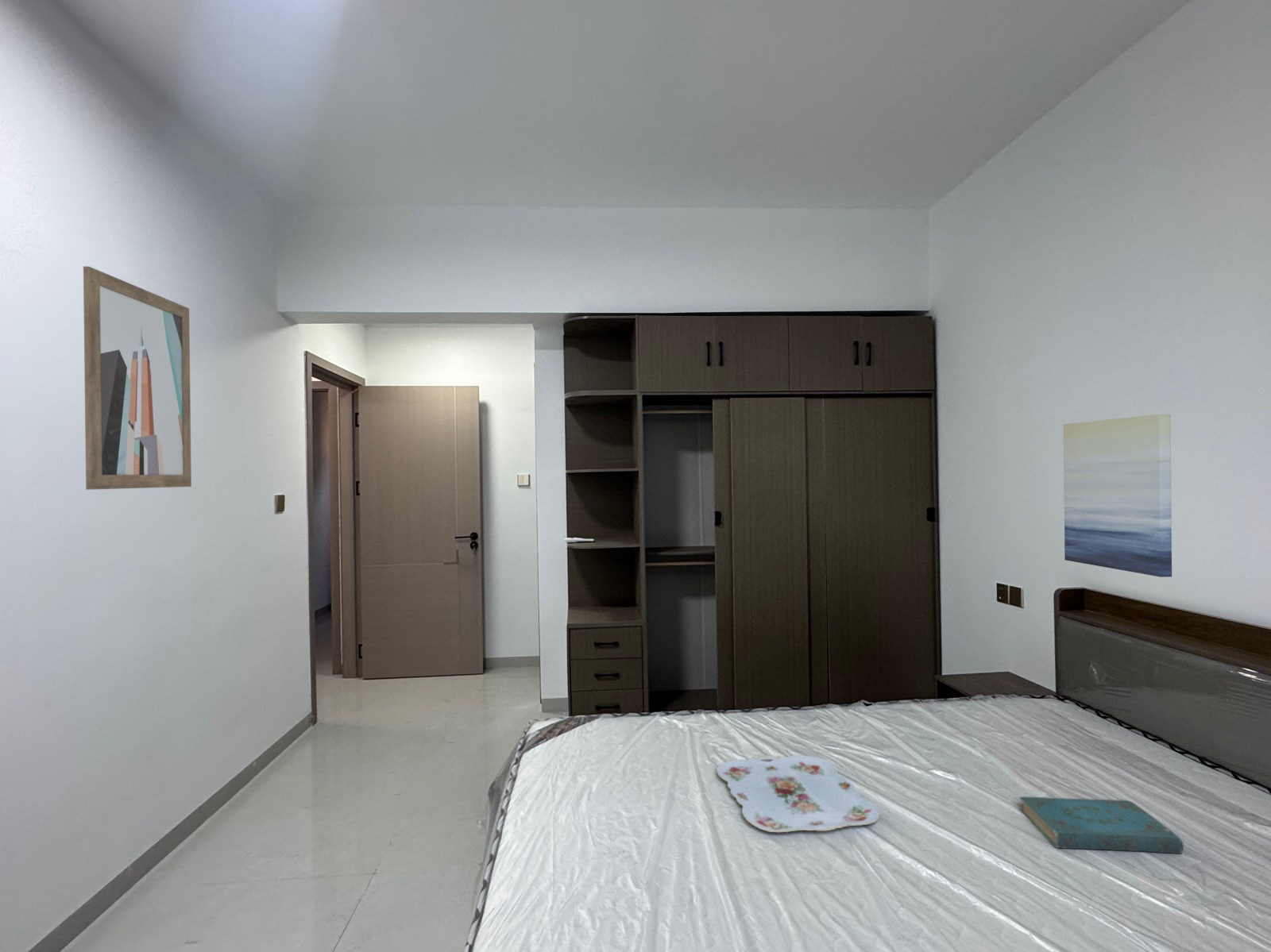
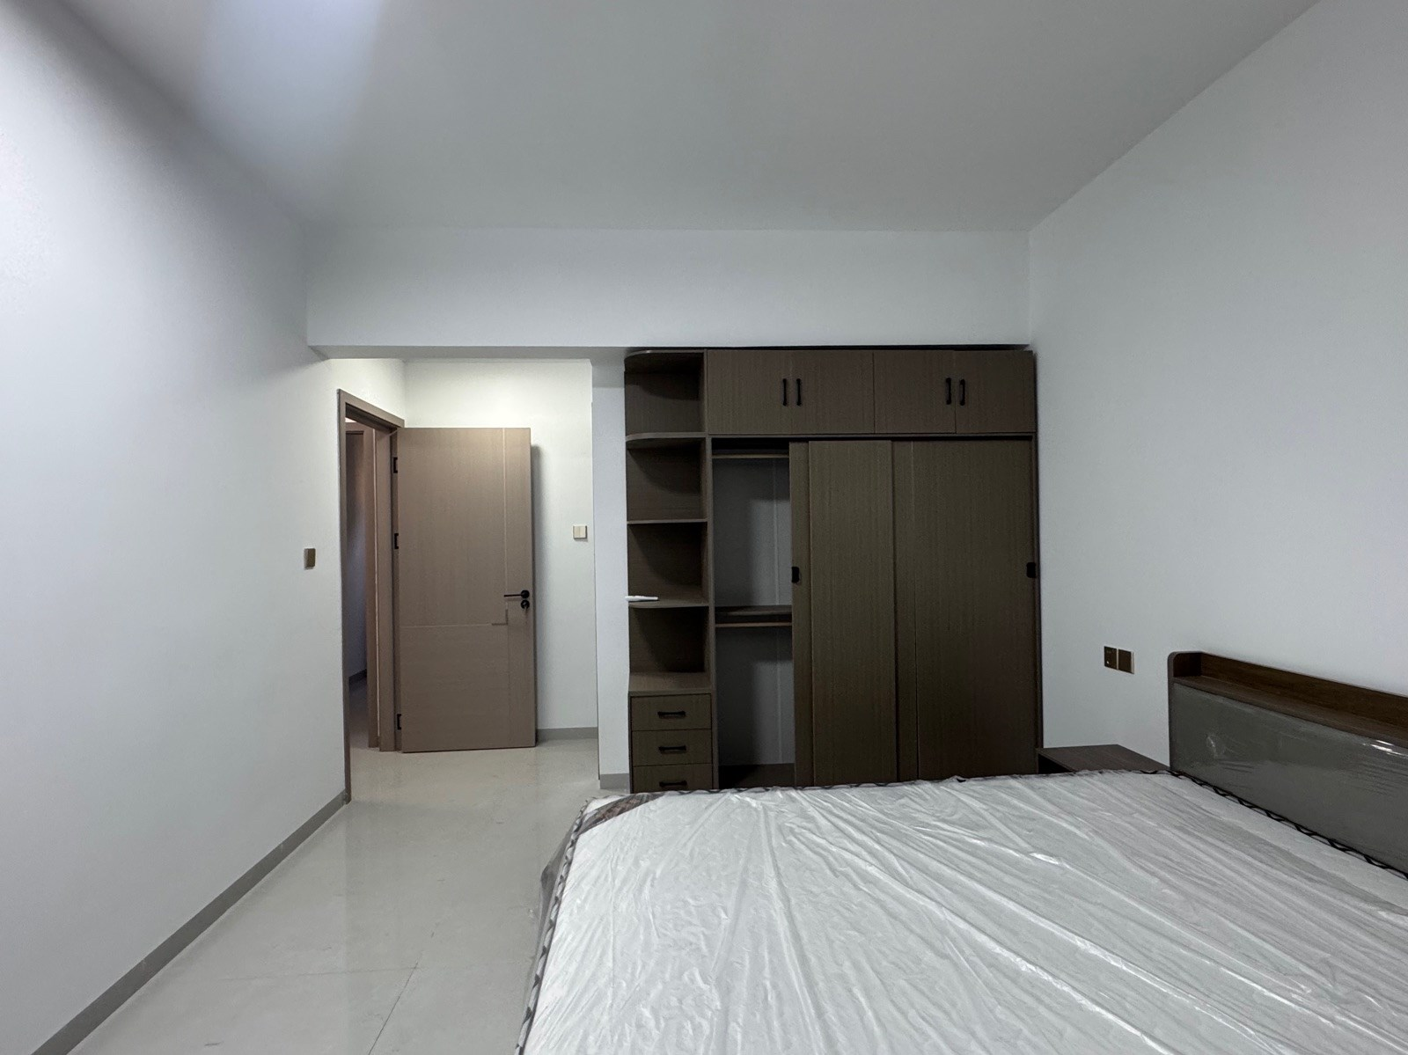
- book [1018,796,1184,854]
- serving tray [716,754,881,833]
- wall art [83,266,192,491]
- wall art [1063,414,1172,578]
